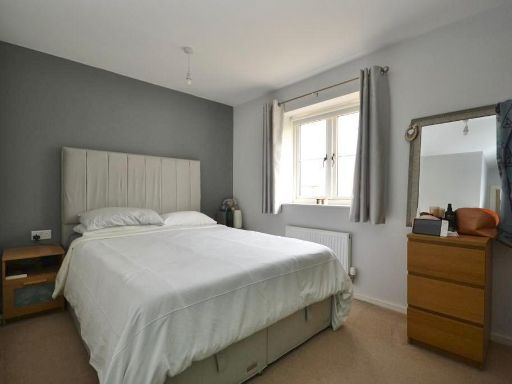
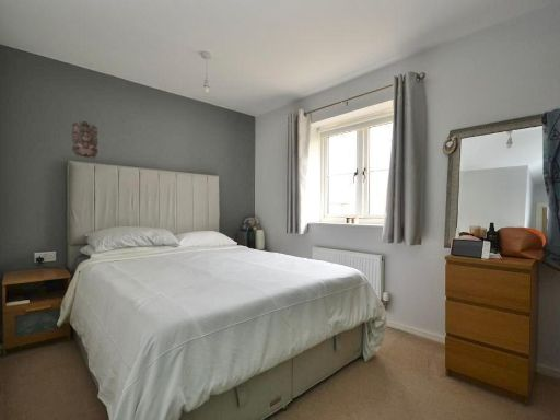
+ wall ornament [71,120,98,160]
